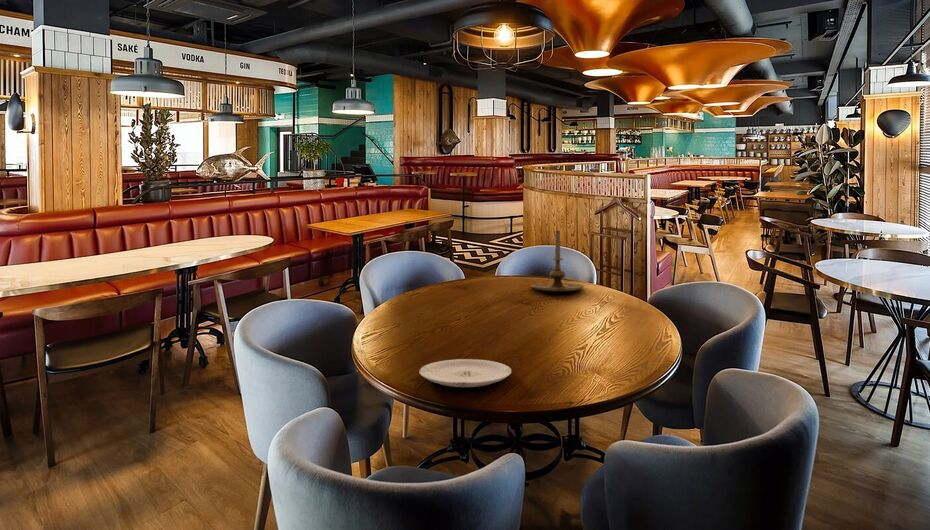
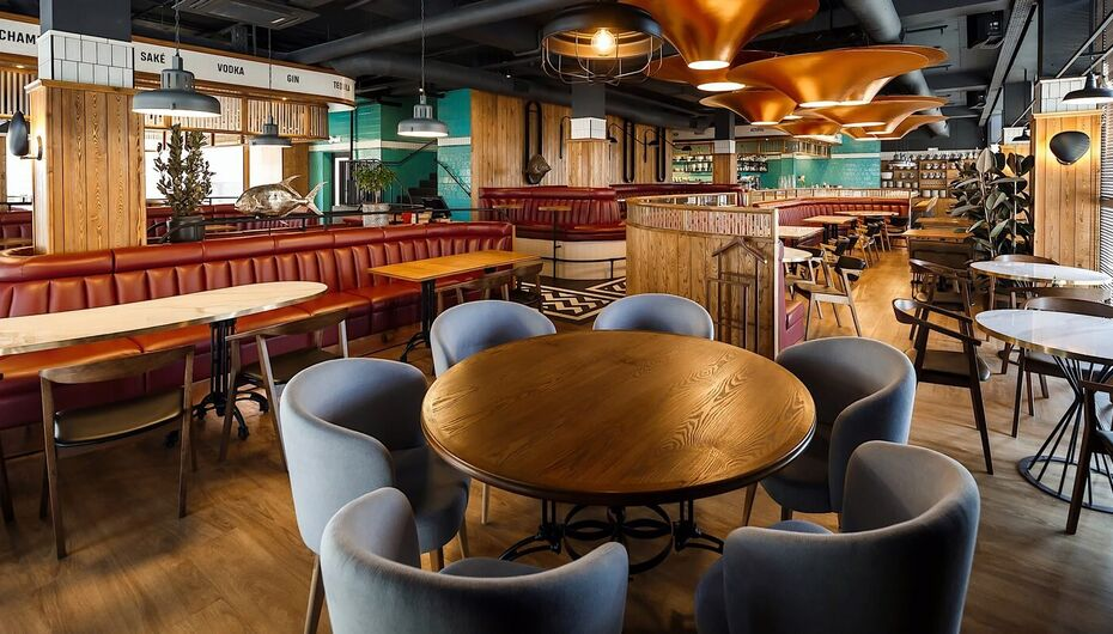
- candle holder [530,230,585,292]
- plate [418,358,513,388]
